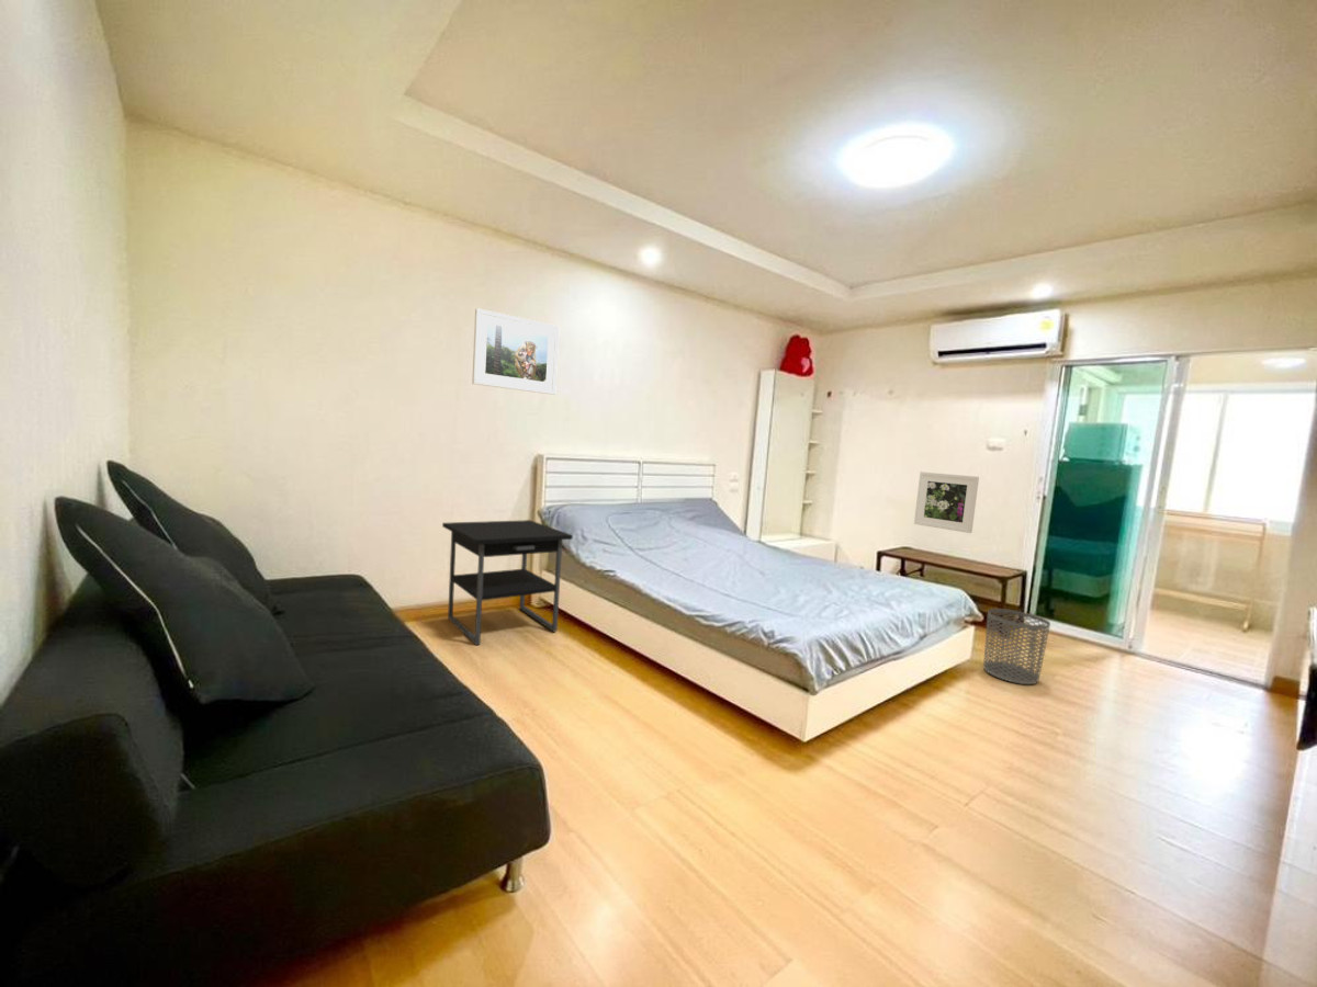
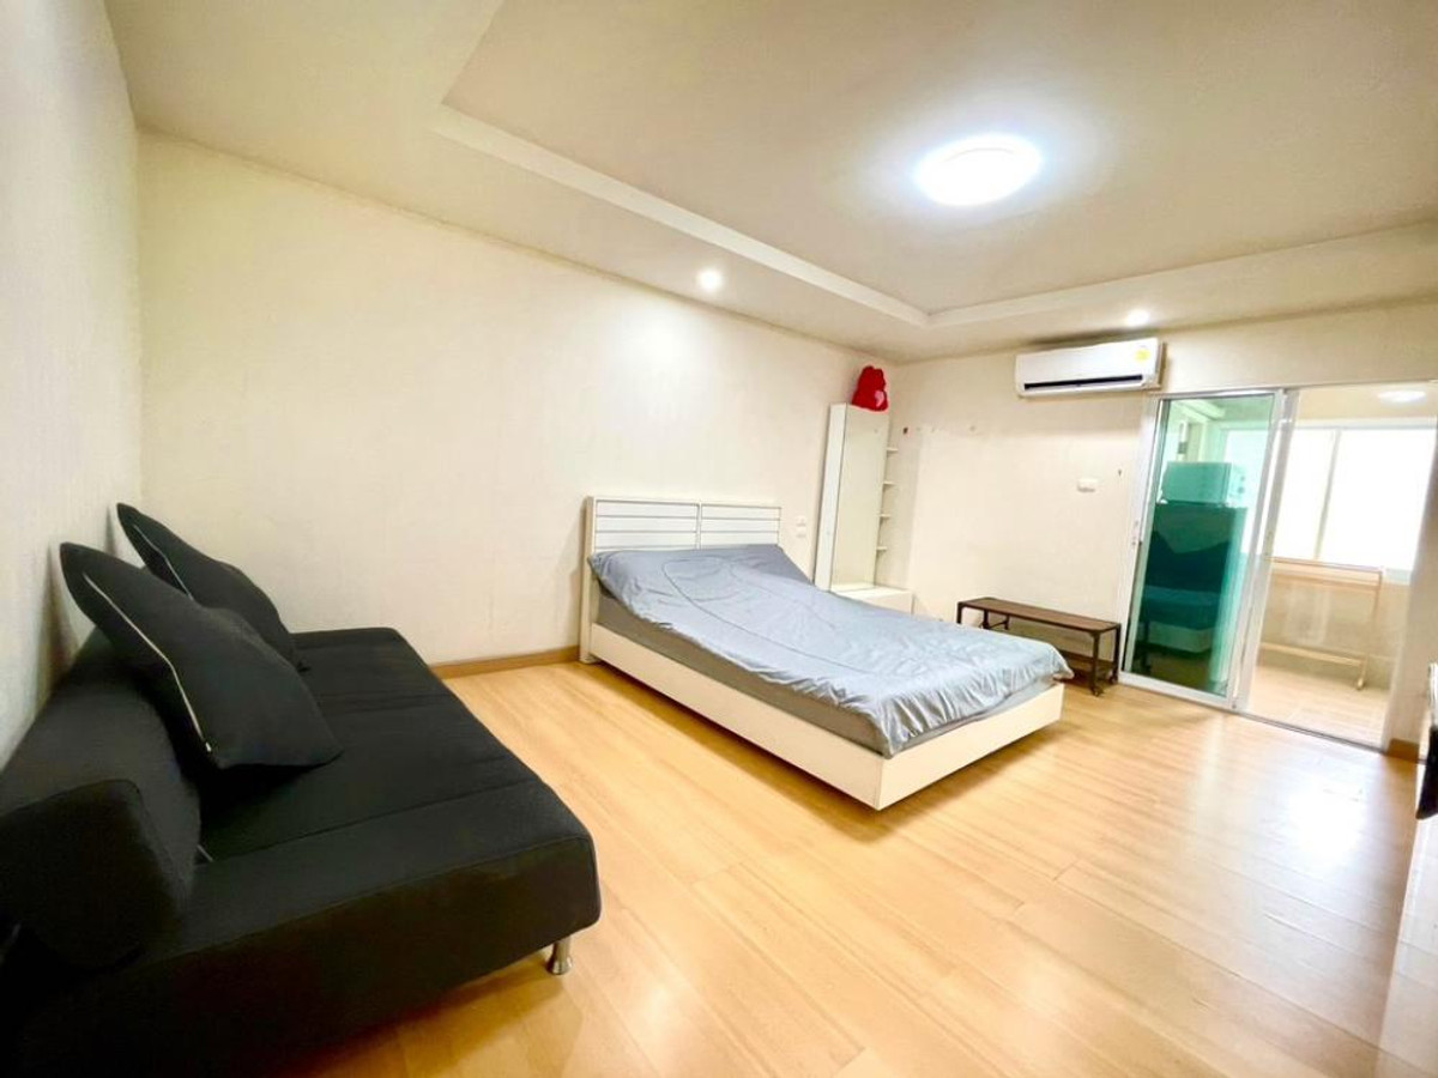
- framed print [913,470,980,534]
- waste bin [982,608,1051,685]
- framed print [471,307,560,396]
- nightstand [441,519,574,646]
